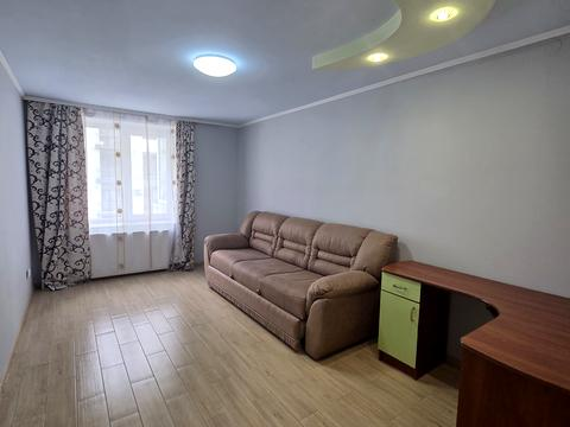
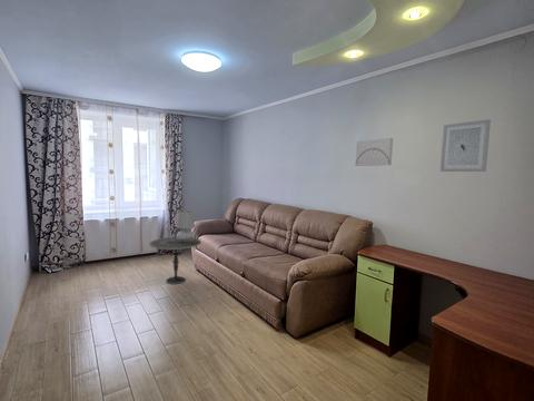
+ table lamp [175,211,196,243]
+ wall art [355,137,394,167]
+ wall art [439,118,492,173]
+ side table [148,236,202,285]
